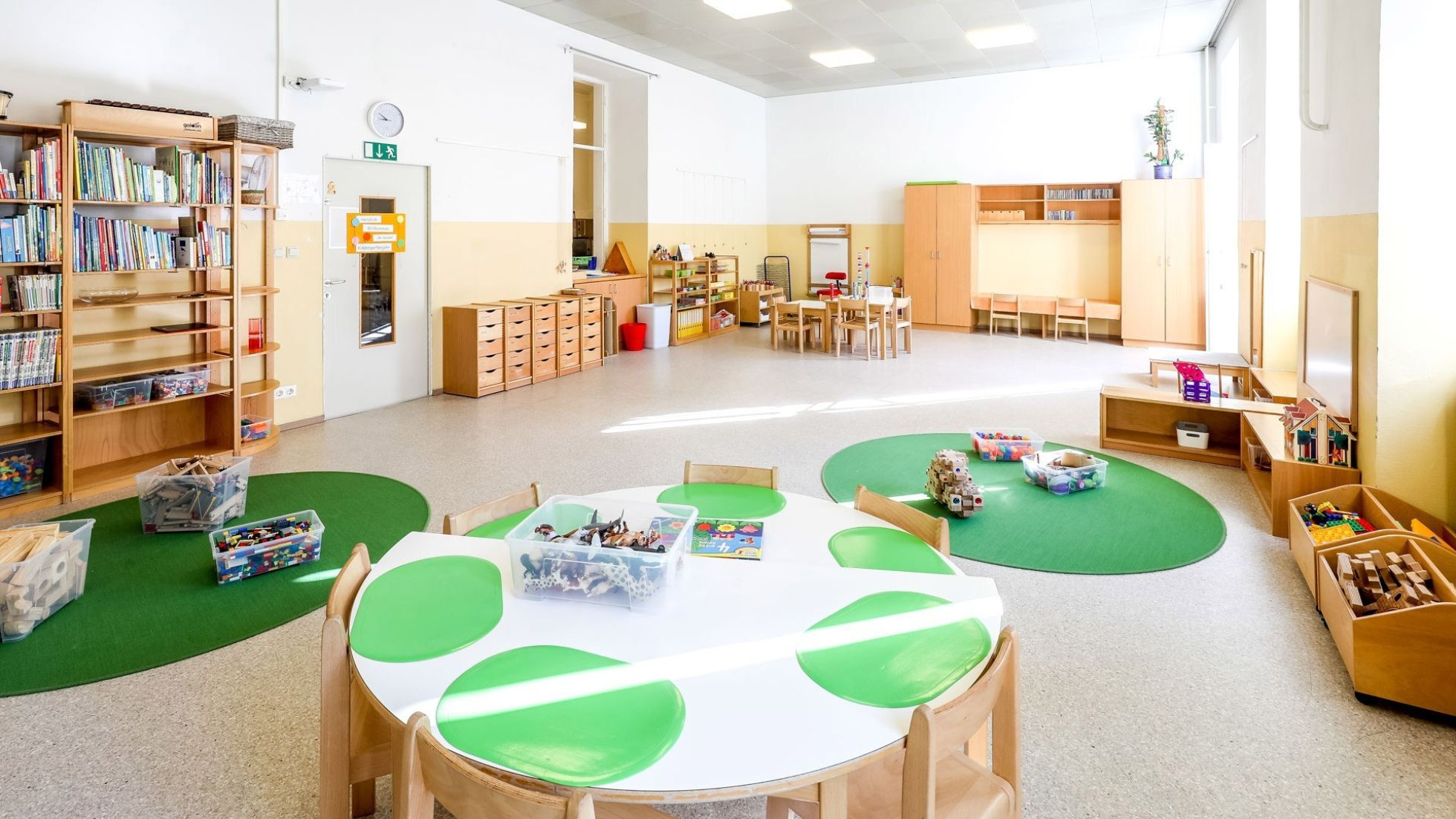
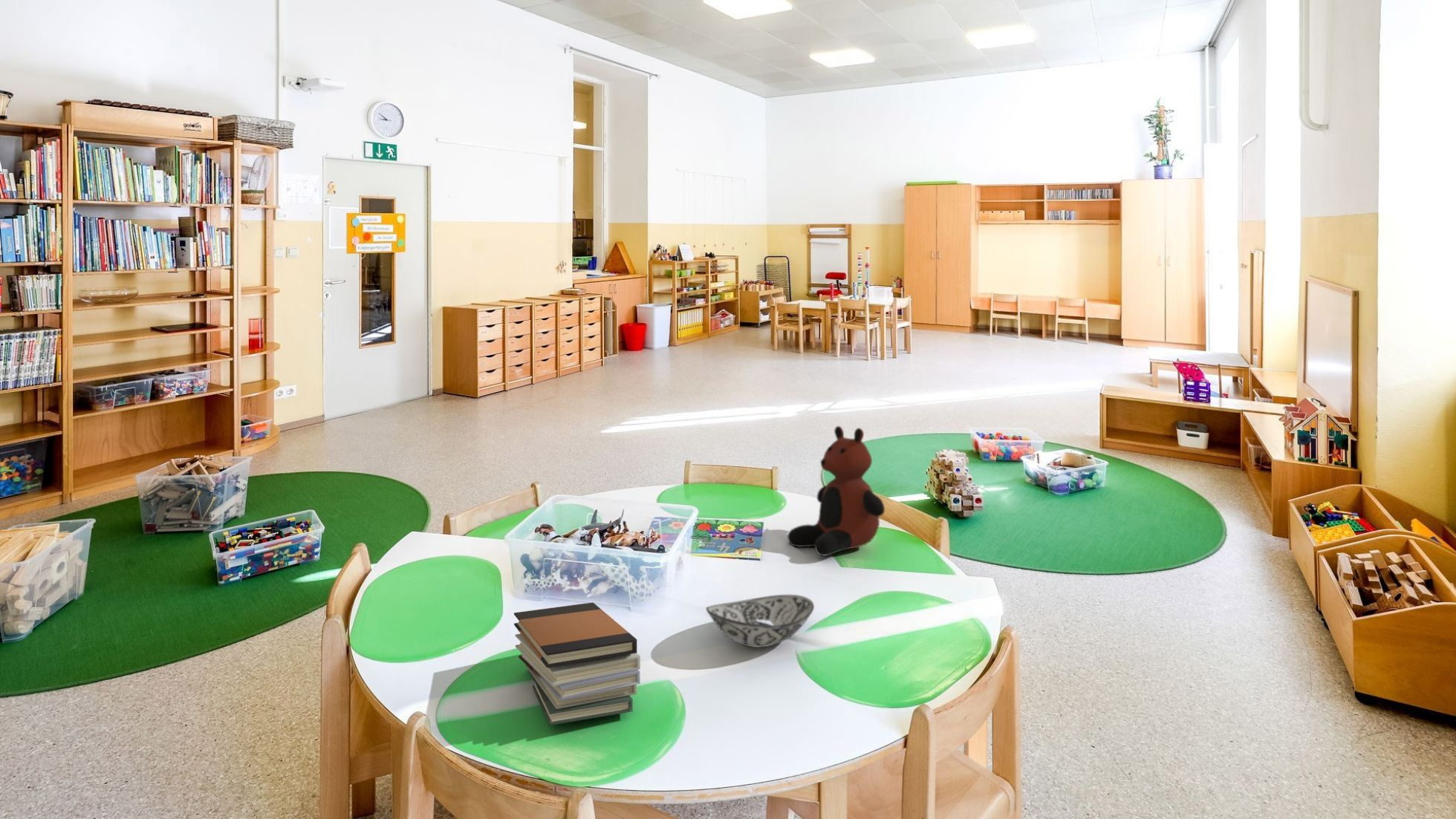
+ teddy bear [787,425,885,557]
+ book stack [513,601,641,726]
+ decorative bowl [705,594,815,648]
